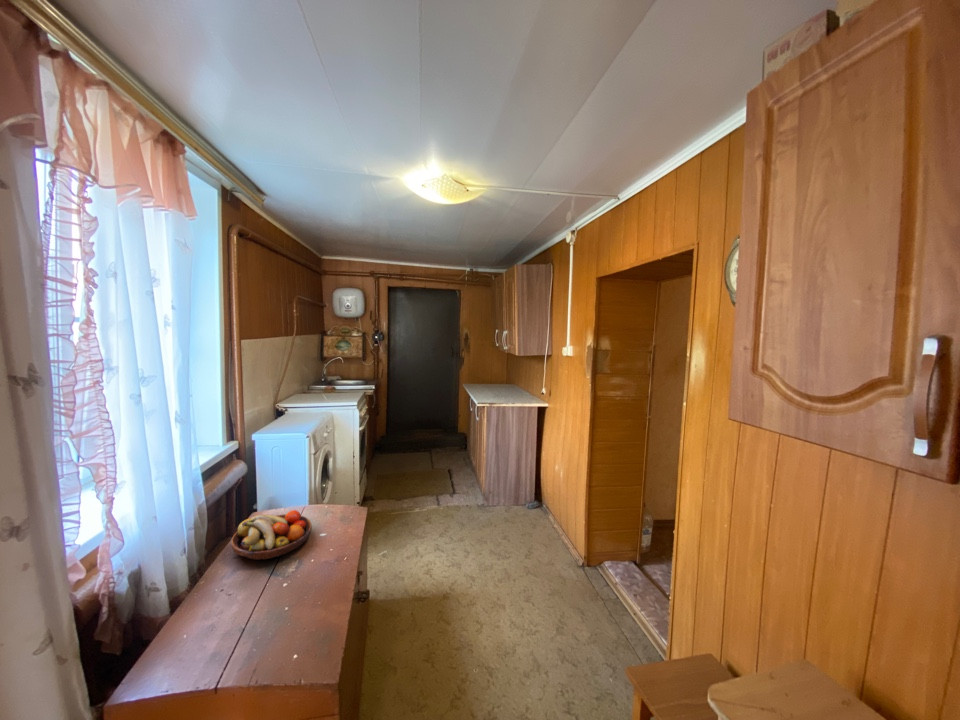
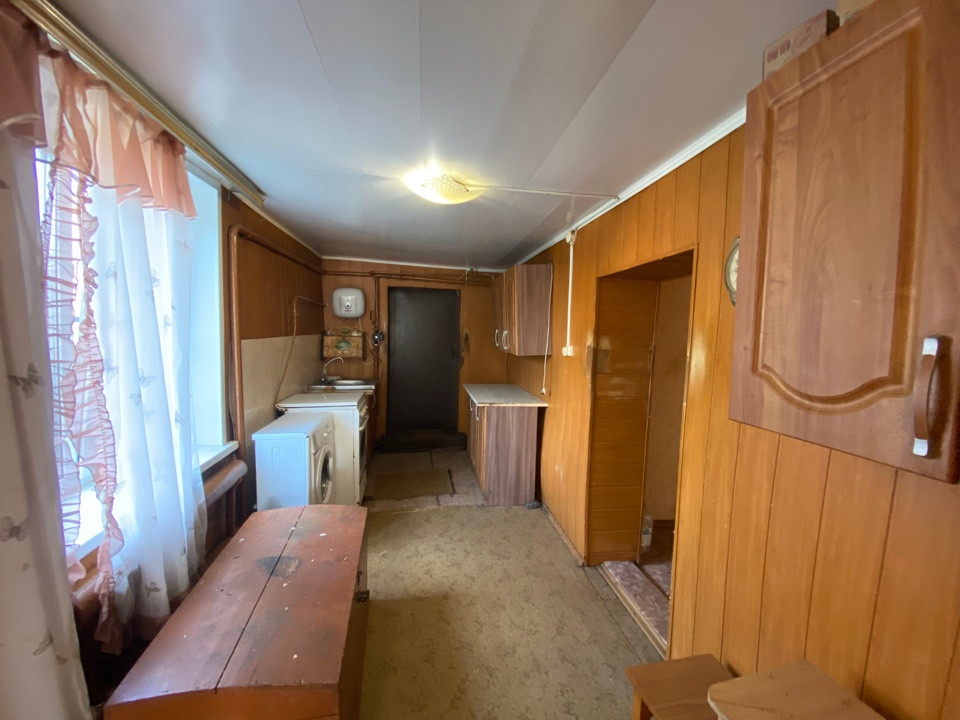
- fruit bowl [230,509,313,561]
